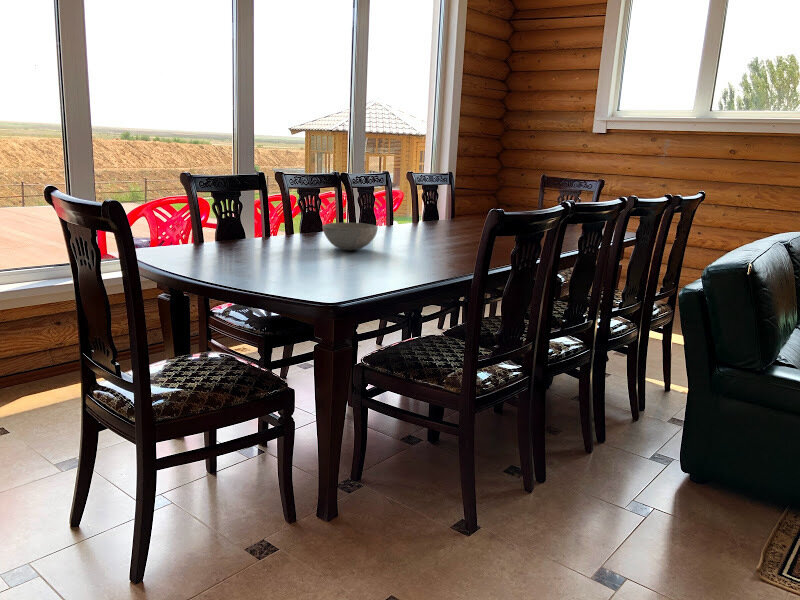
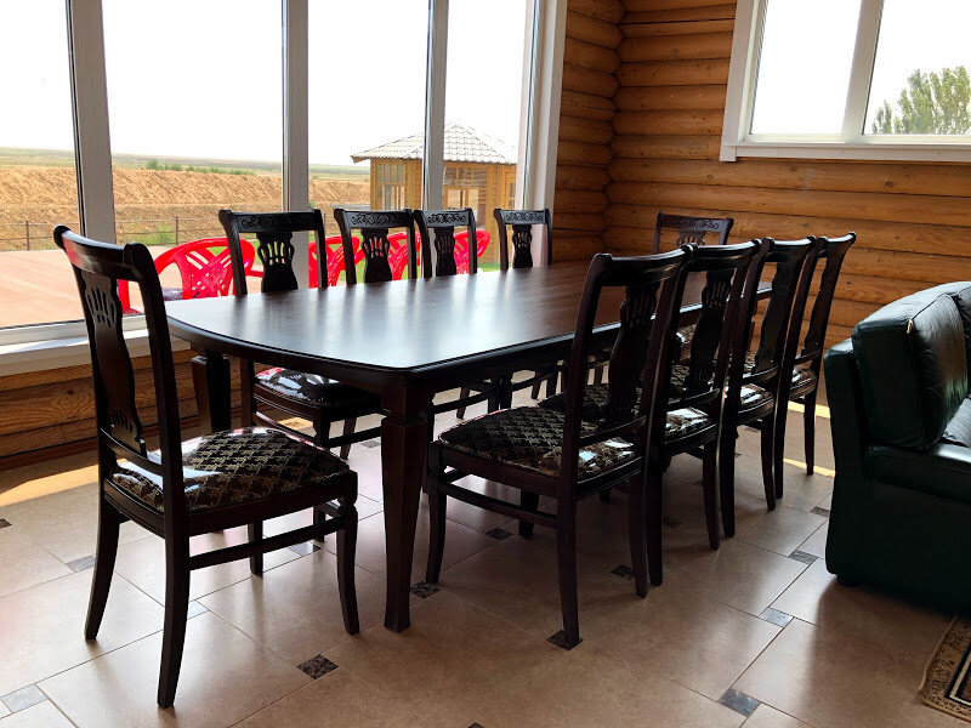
- bowl [321,222,379,251]
